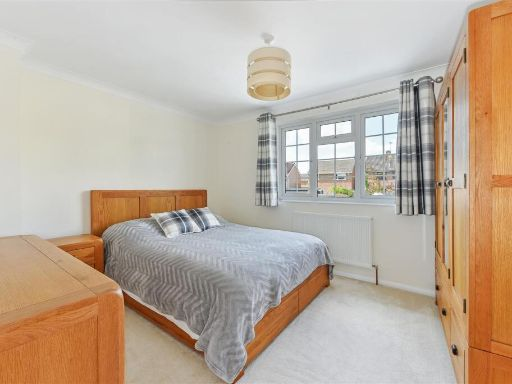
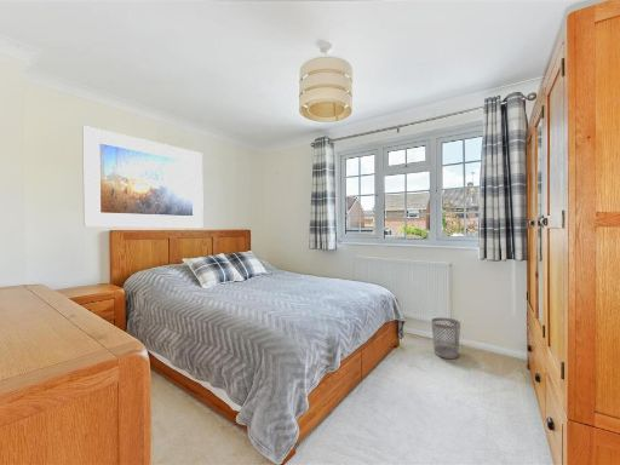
+ wastebasket [430,316,461,360]
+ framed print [81,125,205,229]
